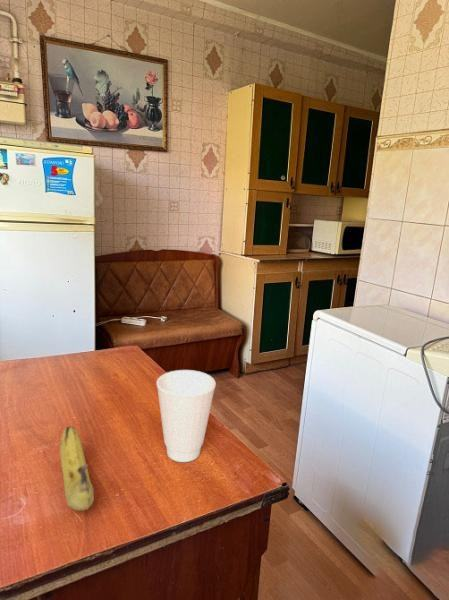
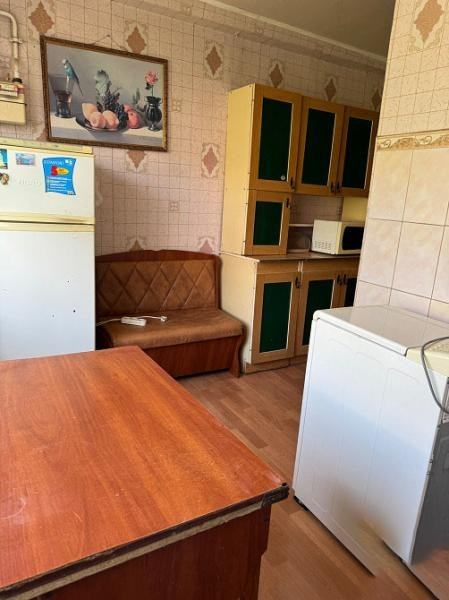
- cup [155,369,217,463]
- fruit [59,425,95,512]
